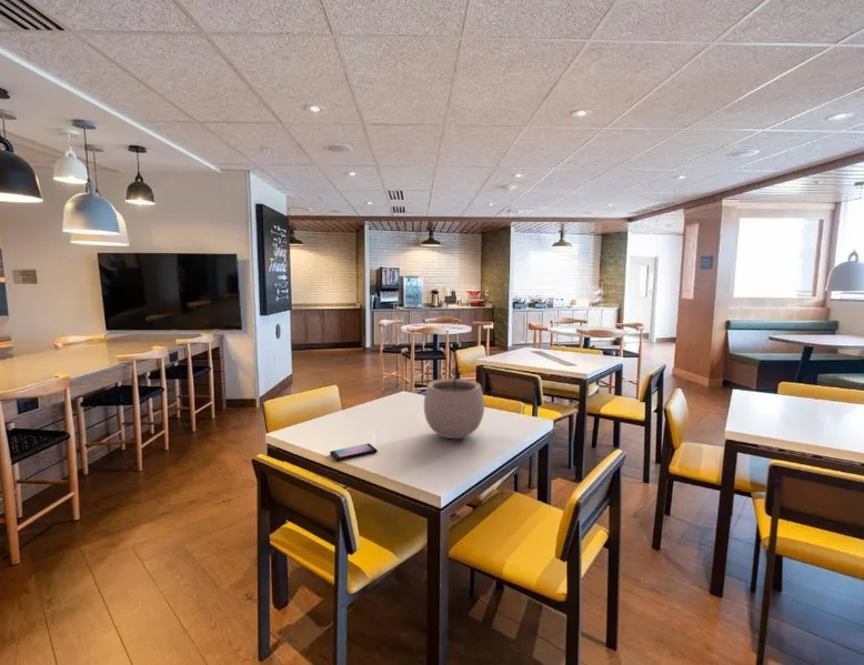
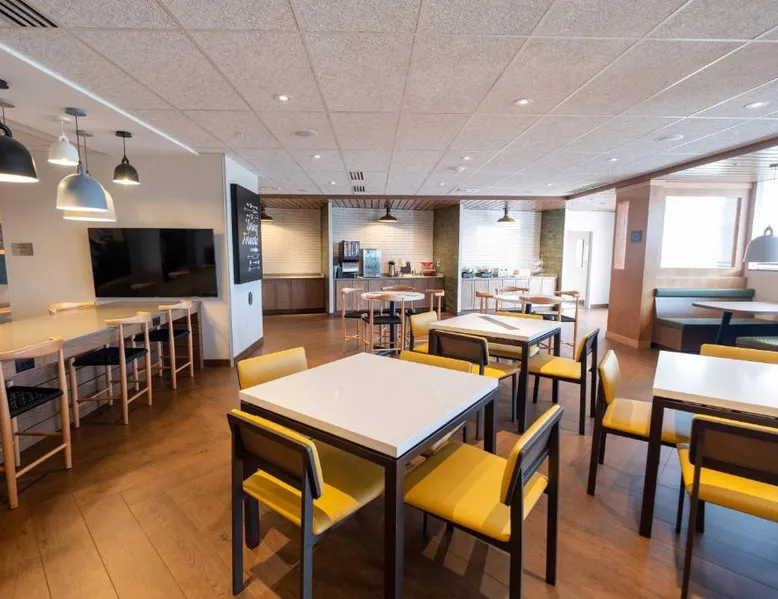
- plant pot [423,362,485,440]
- smartphone [329,442,378,462]
